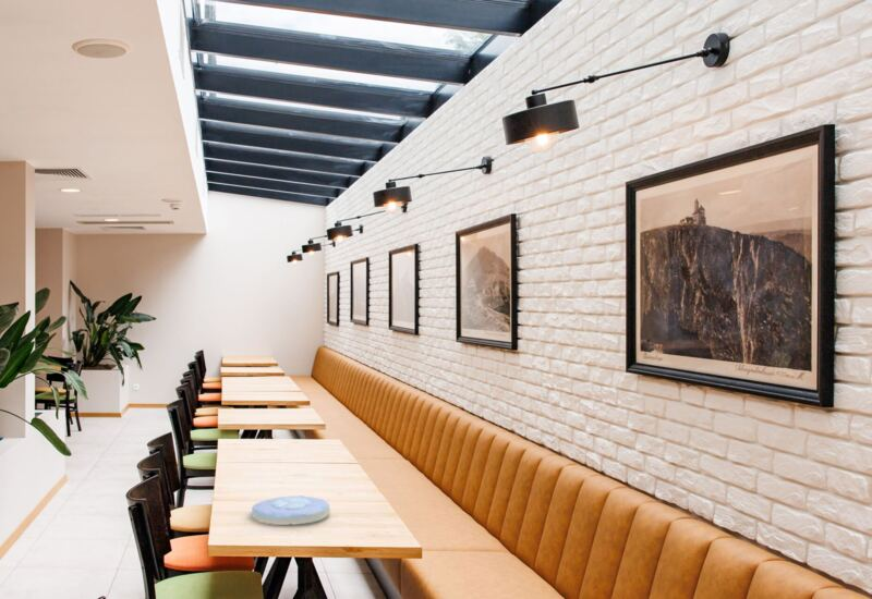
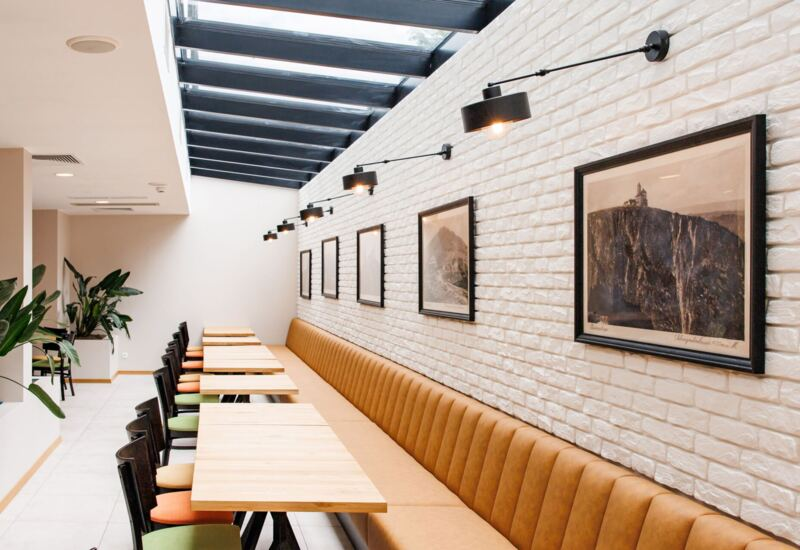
- plate [251,494,331,526]
